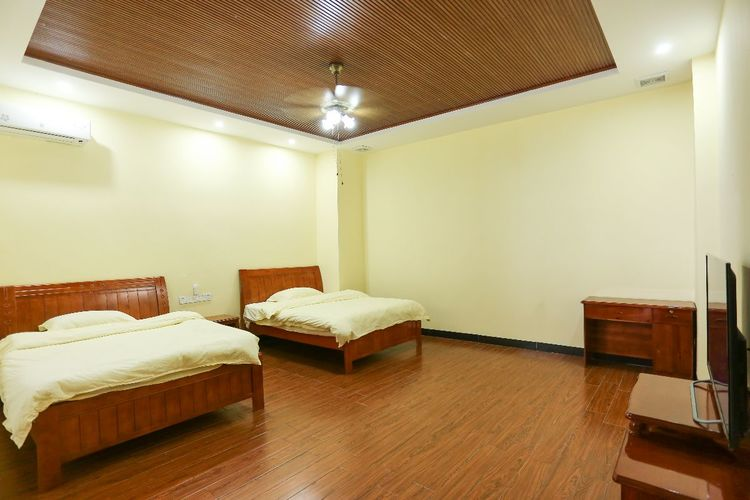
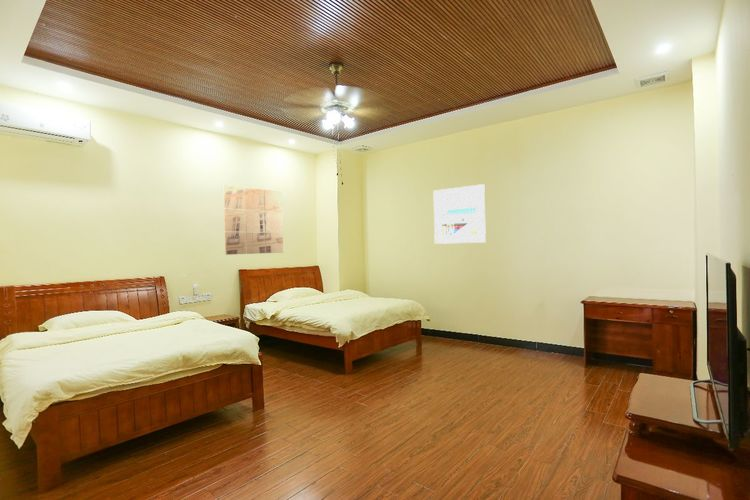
+ wall art [223,184,284,256]
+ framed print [432,183,487,245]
